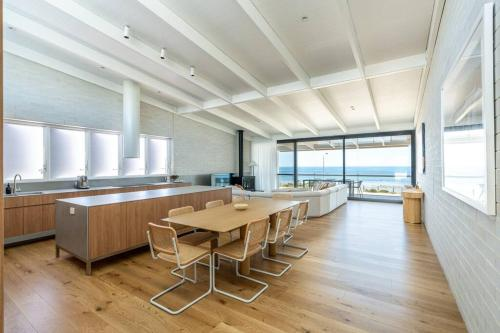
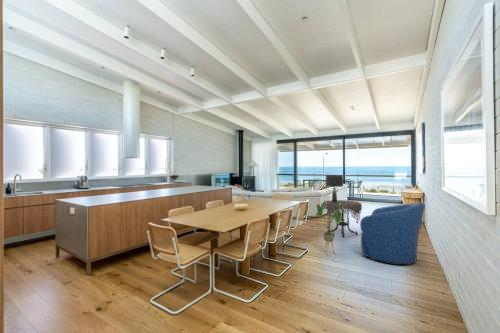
+ house plant [315,200,350,256]
+ armchair [359,202,426,266]
+ lamp [325,174,344,202]
+ side table [324,199,363,238]
